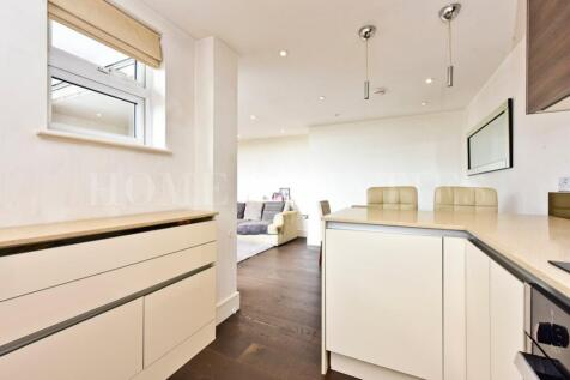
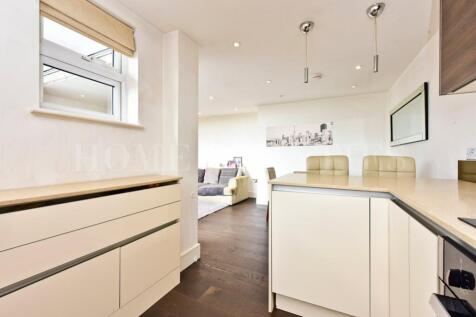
+ wall art [265,121,334,148]
